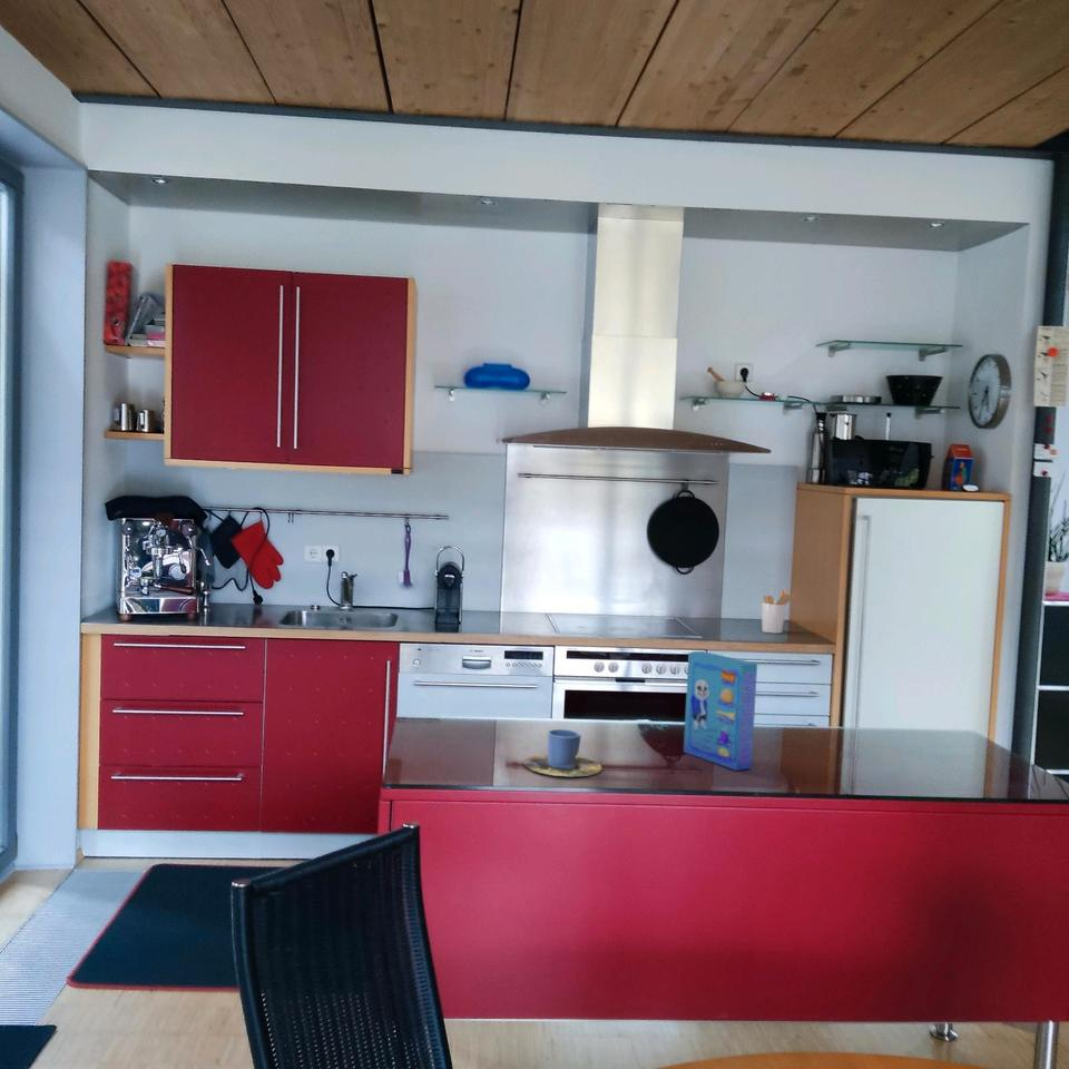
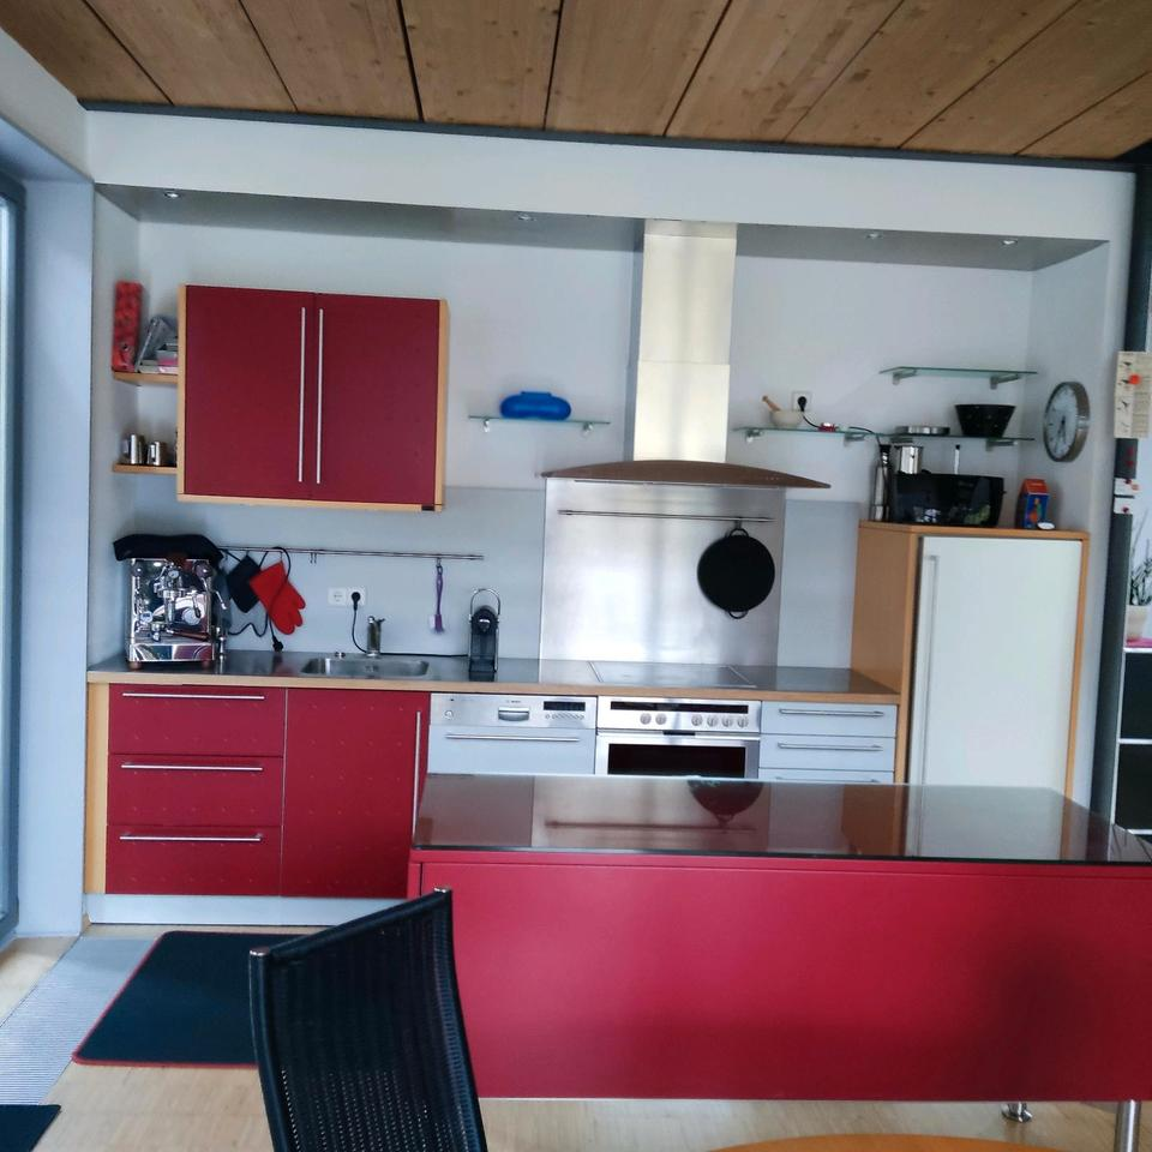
- cup [523,728,604,777]
- utensil holder [761,588,797,635]
- cereal box [683,650,758,772]
